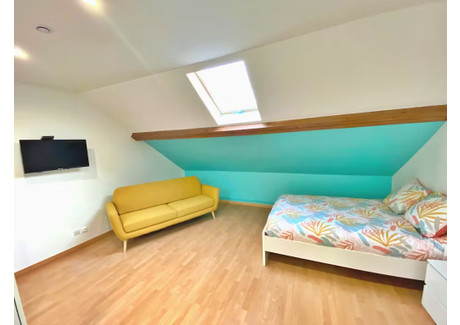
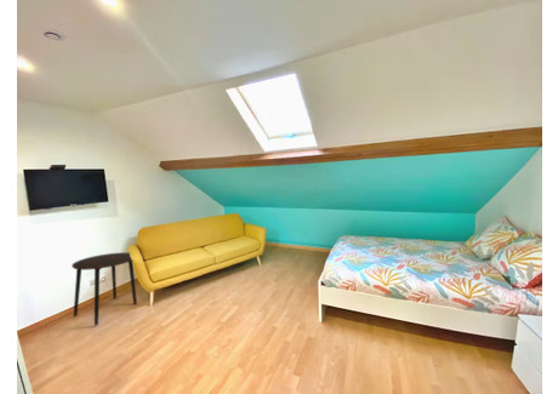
+ side table [70,251,138,326]
